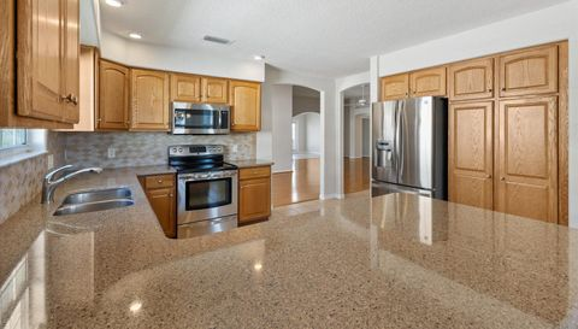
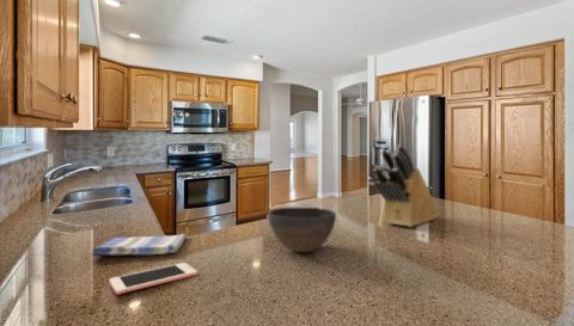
+ dish towel [91,233,188,257]
+ bowl [267,207,337,253]
+ cell phone [109,262,199,295]
+ knife block [372,143,440,228]
